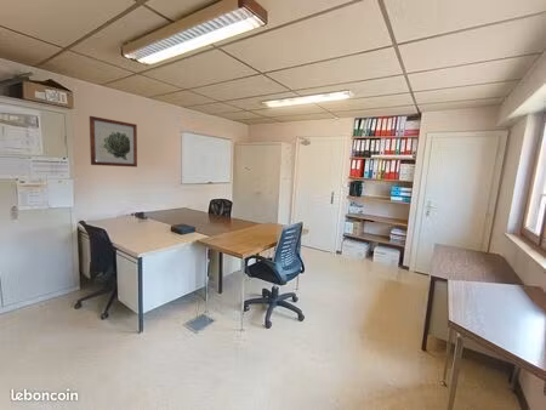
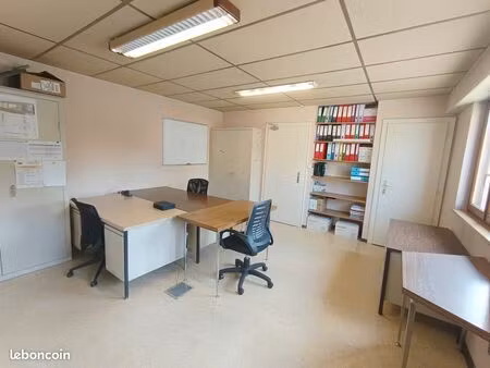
- wall art [89,115,138,169]
